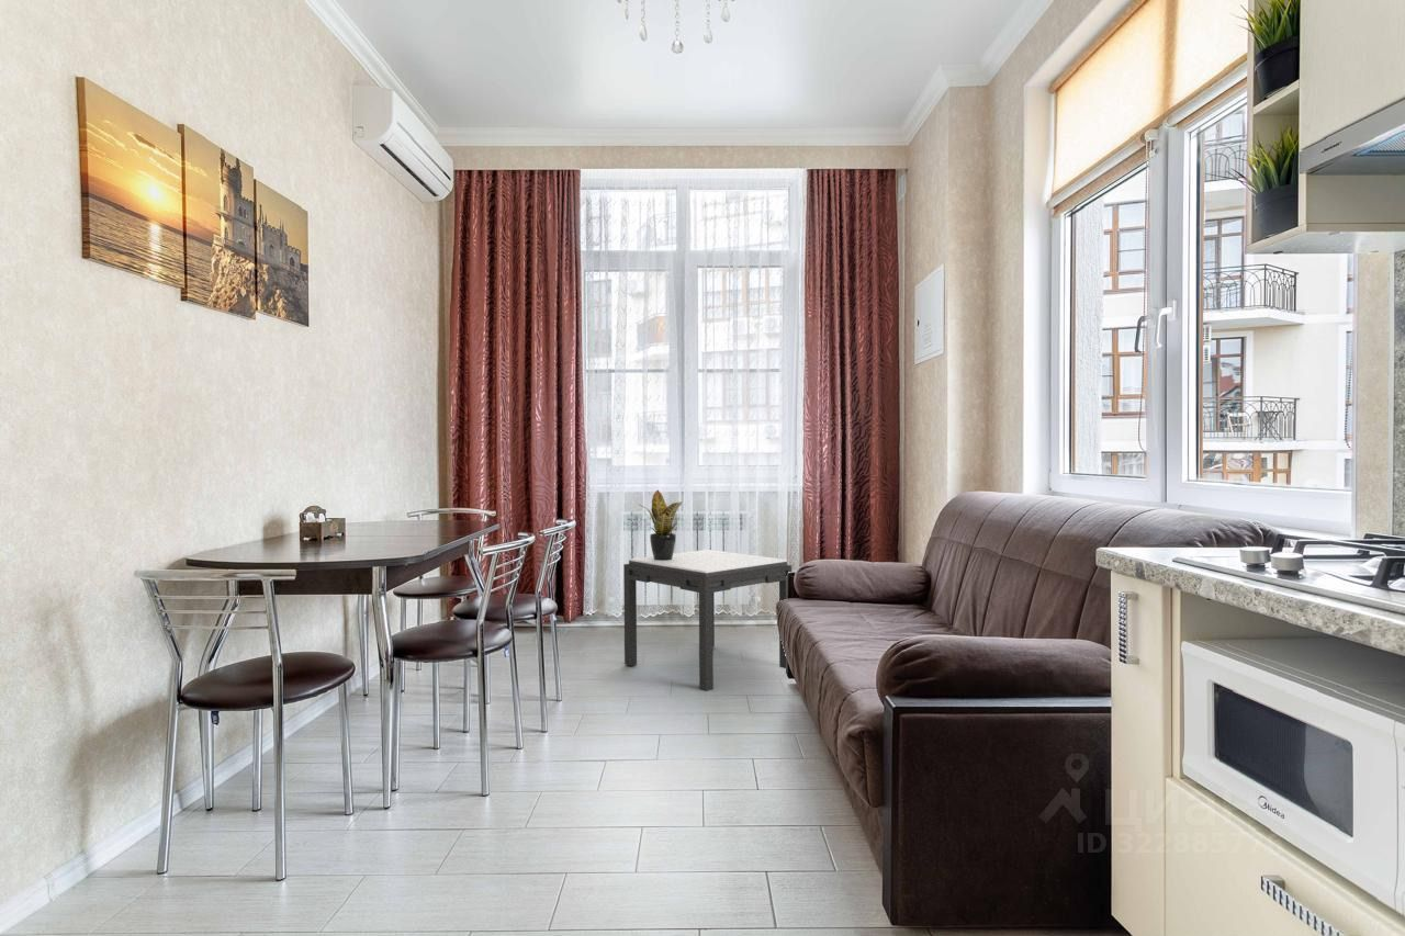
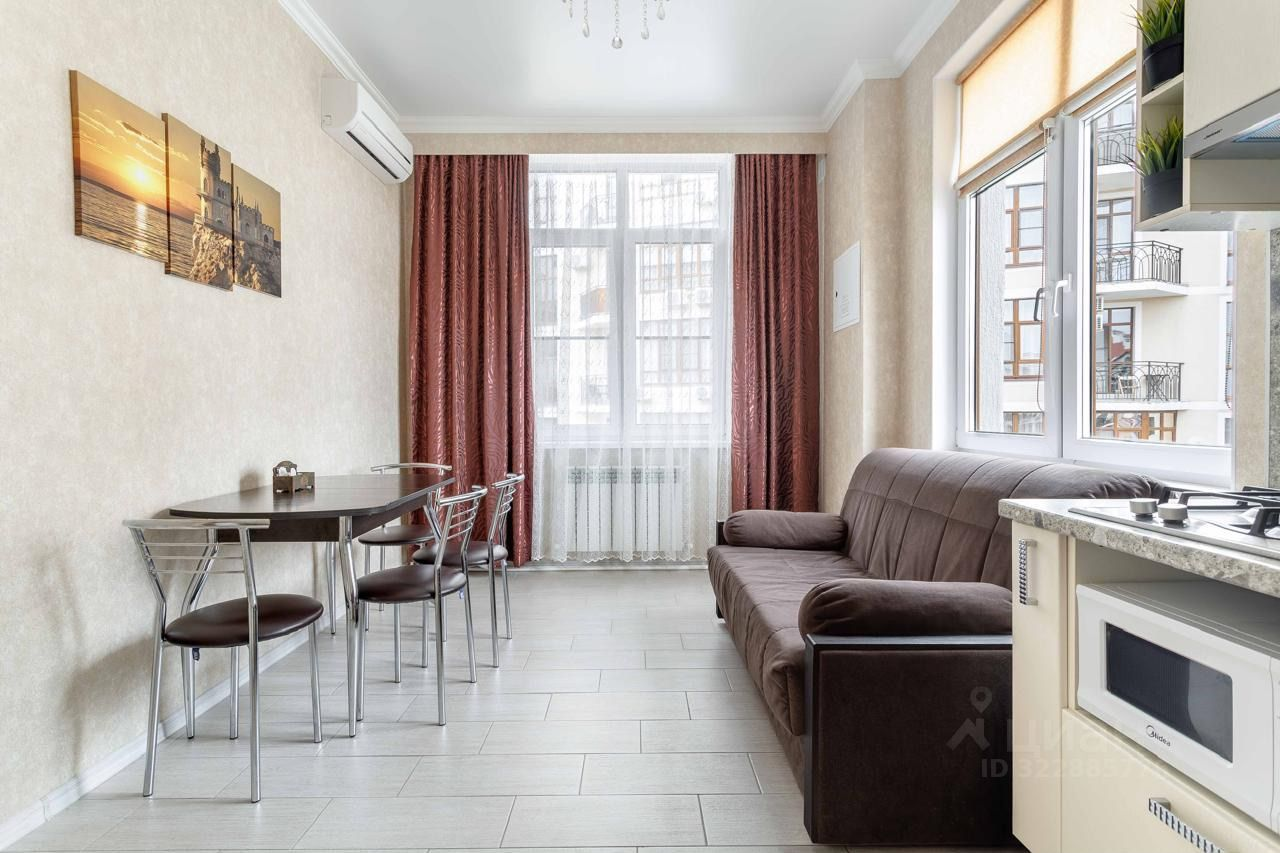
- potted plant [638,489,683,561]
- side table [622,549,793,691]
